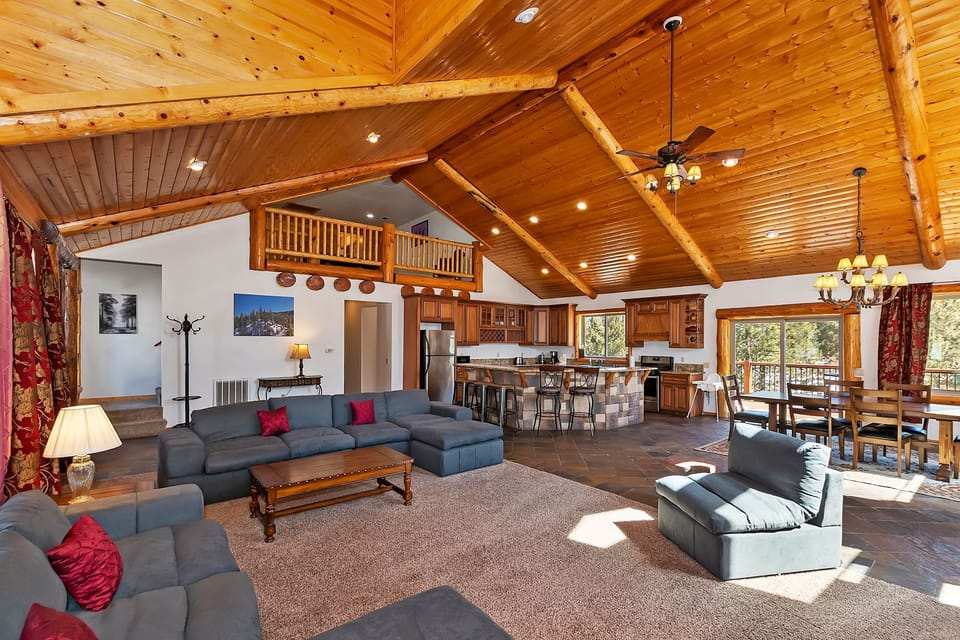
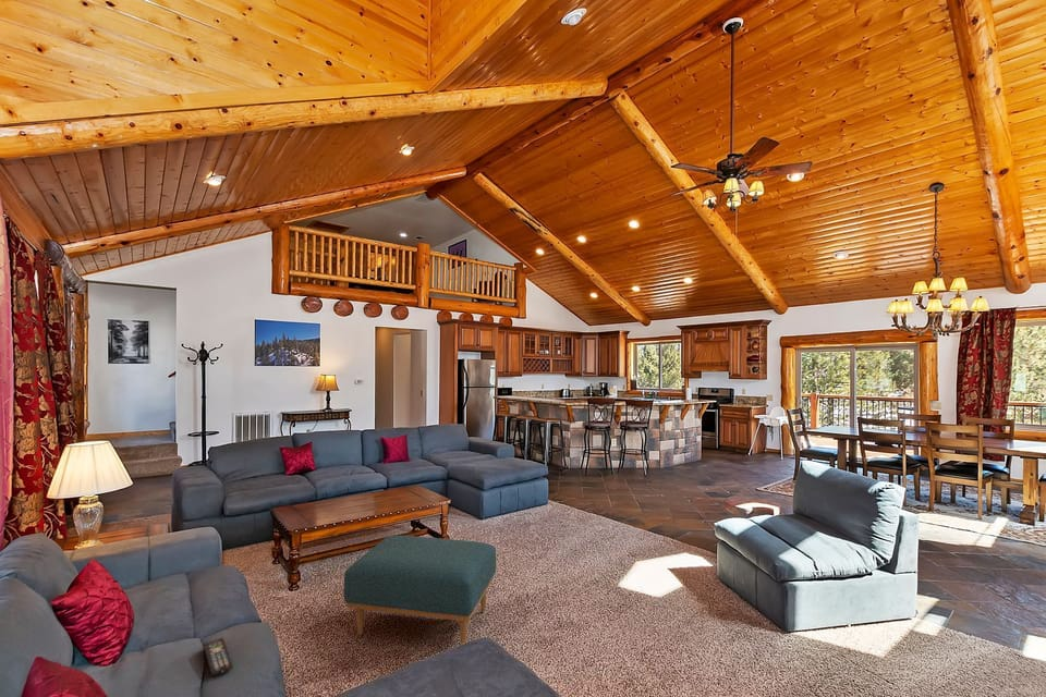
+ ottoman [343,535,497,645]
+ remote control [203,637,234,676]
